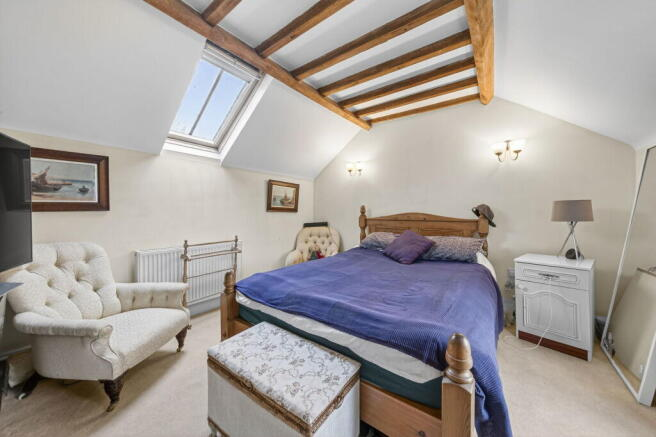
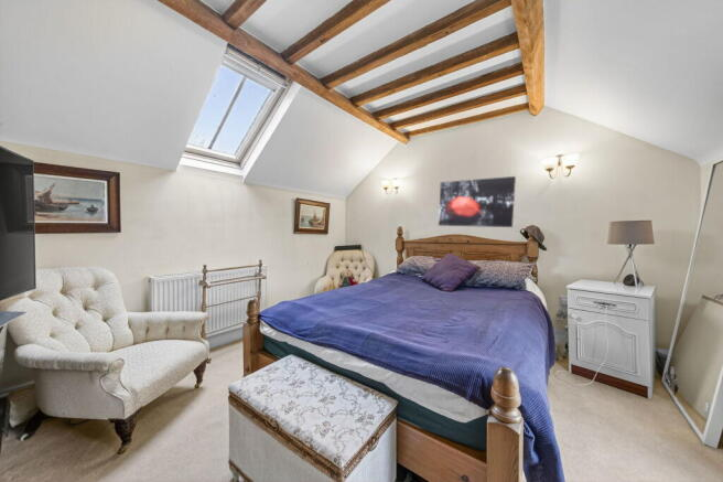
+ wall art [438,175,517,228]
